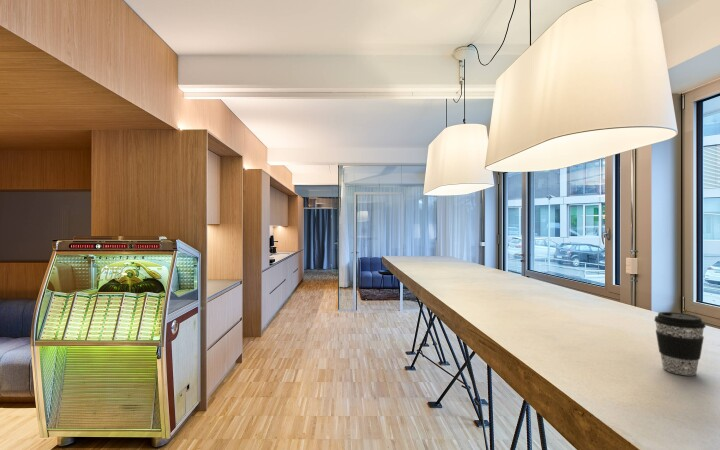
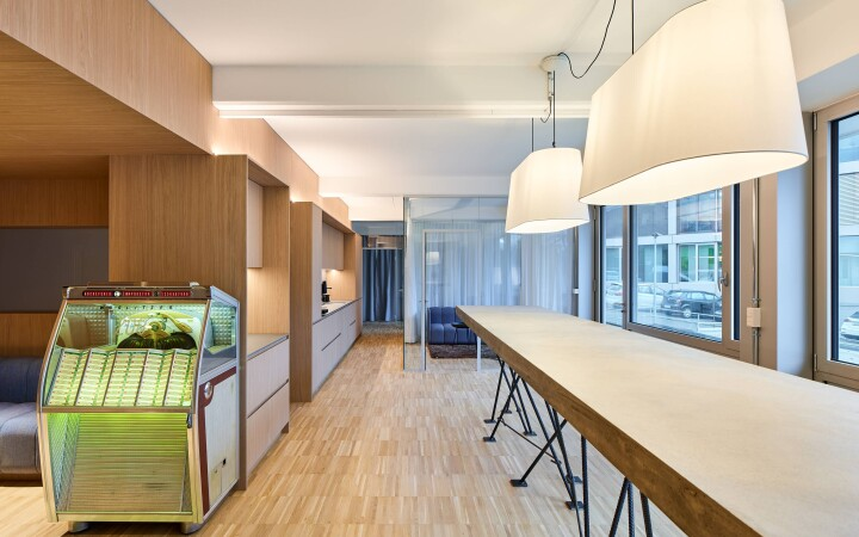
- coffee cup [653,311,707,376]
